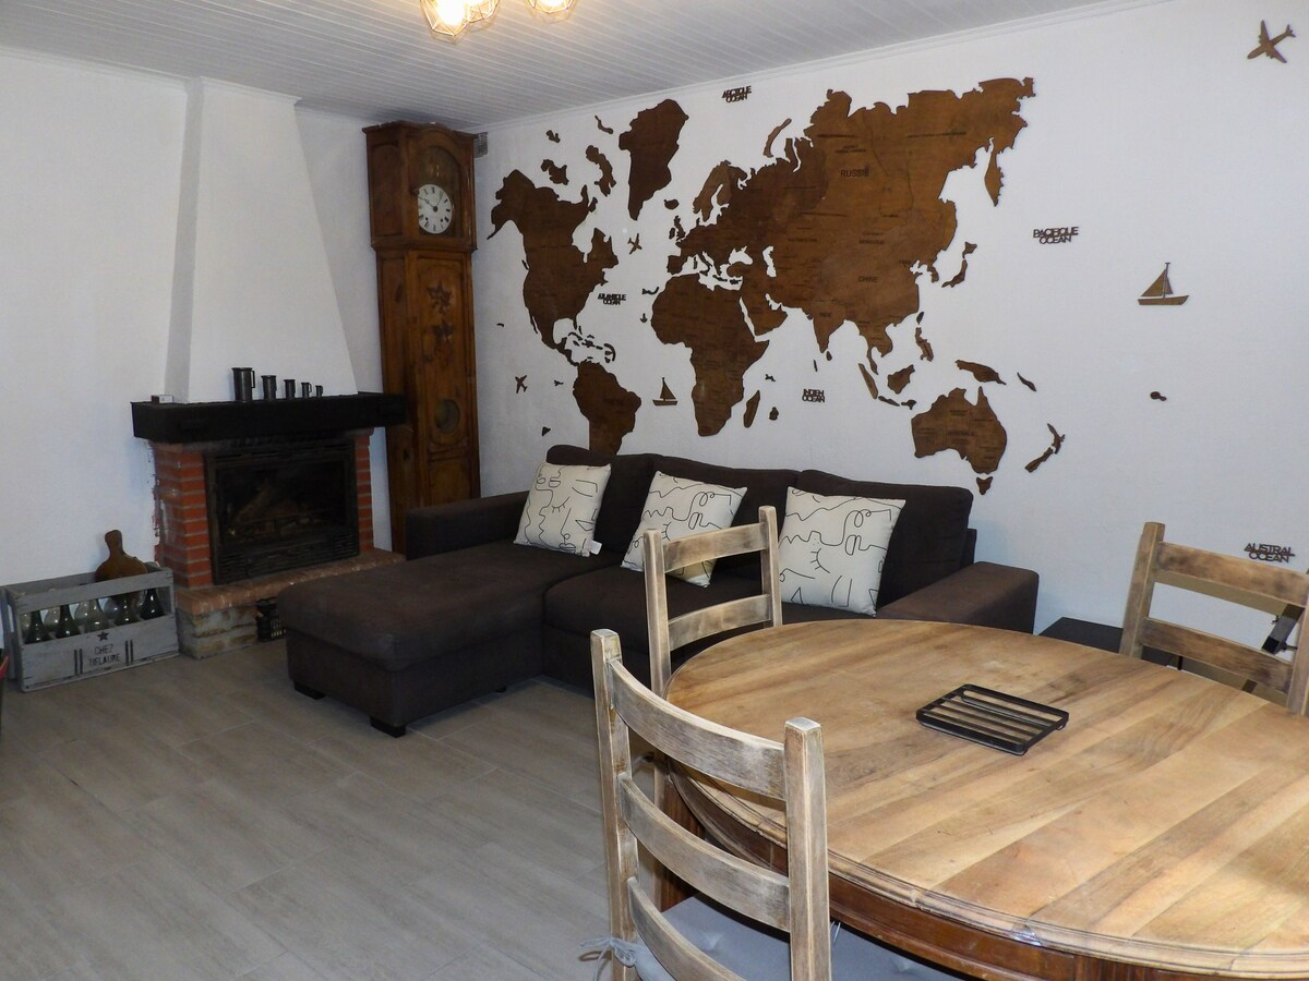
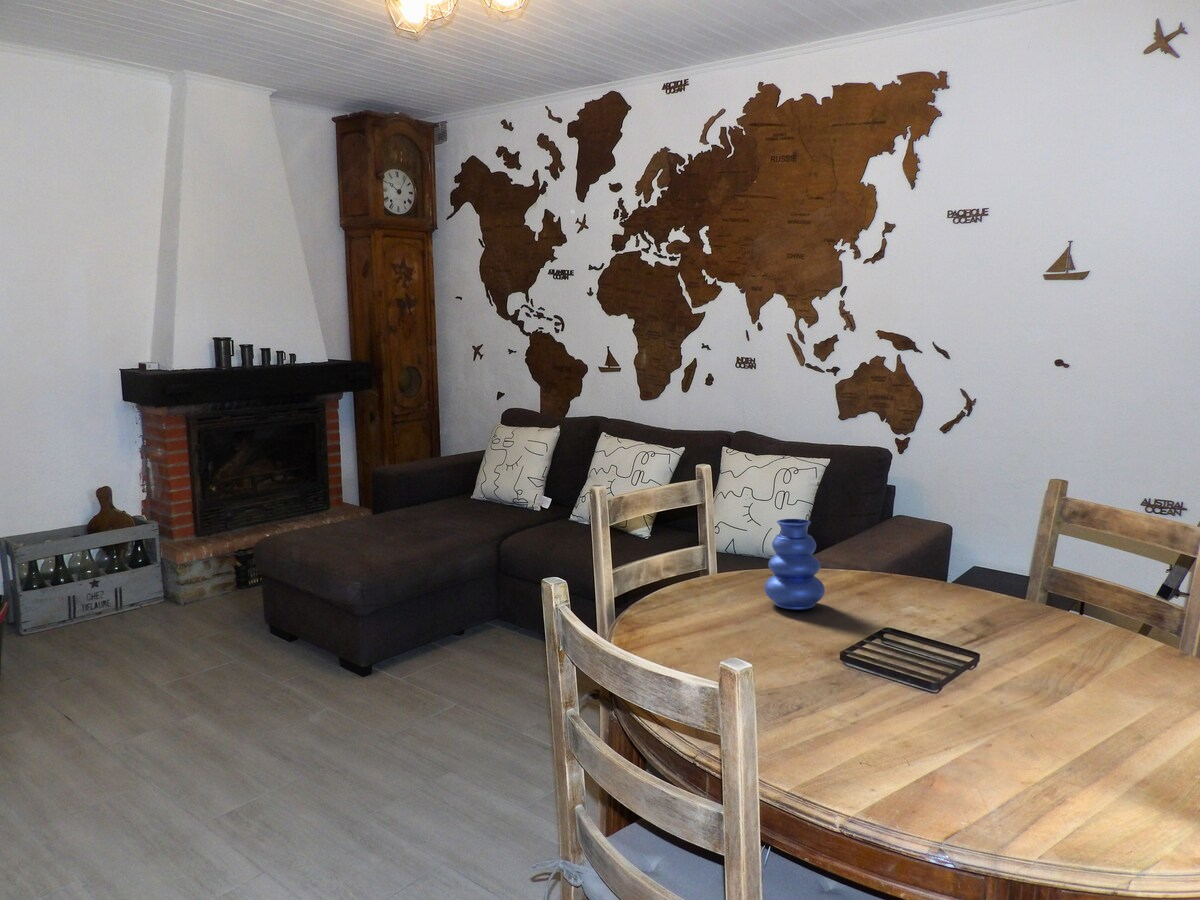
+ vase [763,518,826,611]
